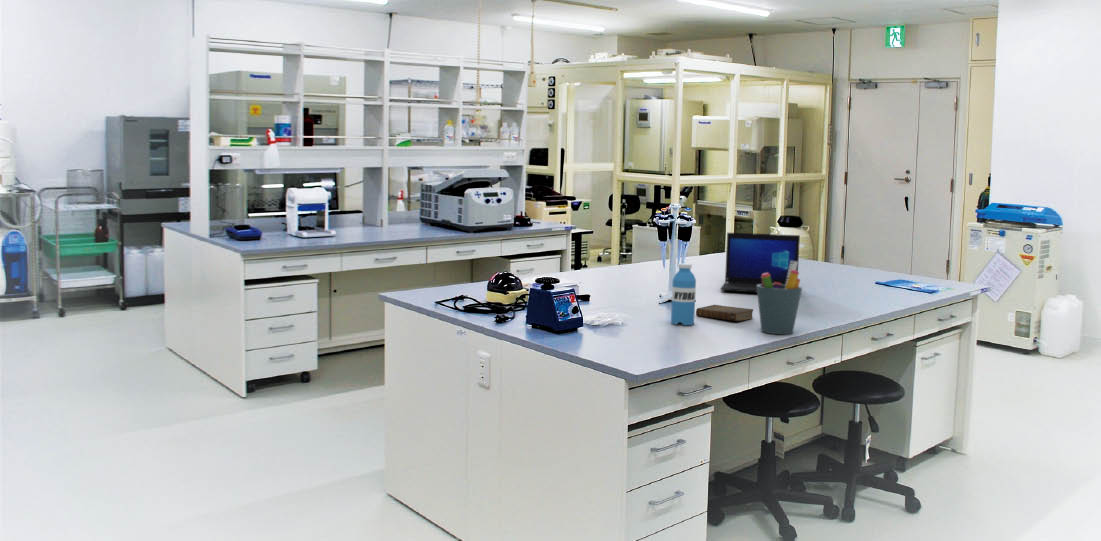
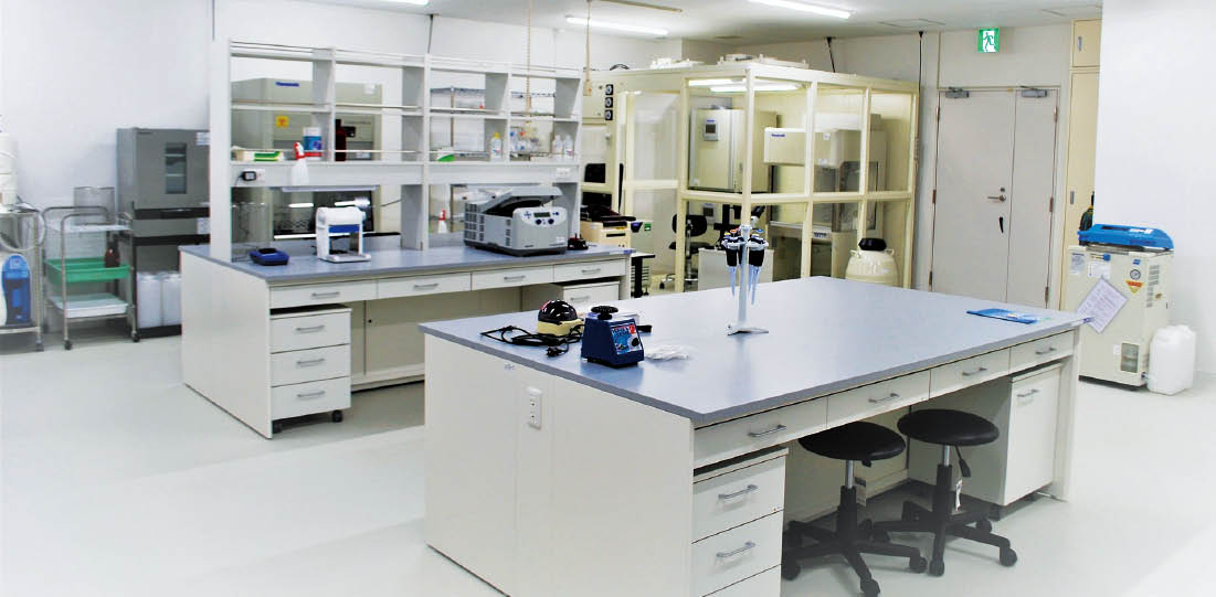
- water bottle [670,263,697,326]
- book [695,304,754,322]
- pen holder [756,261,803,335]
- laptop [720,232,801,294]
